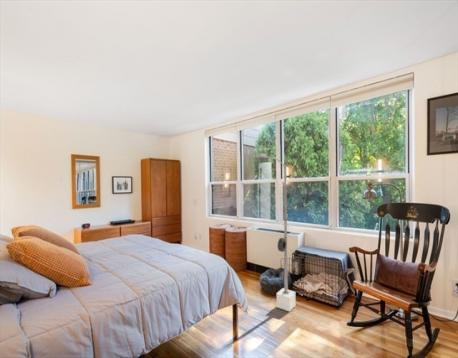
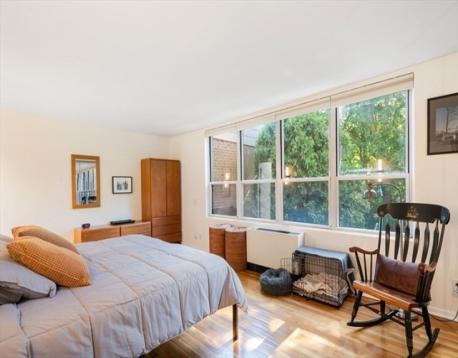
- street lamp [254,152,296,313]
